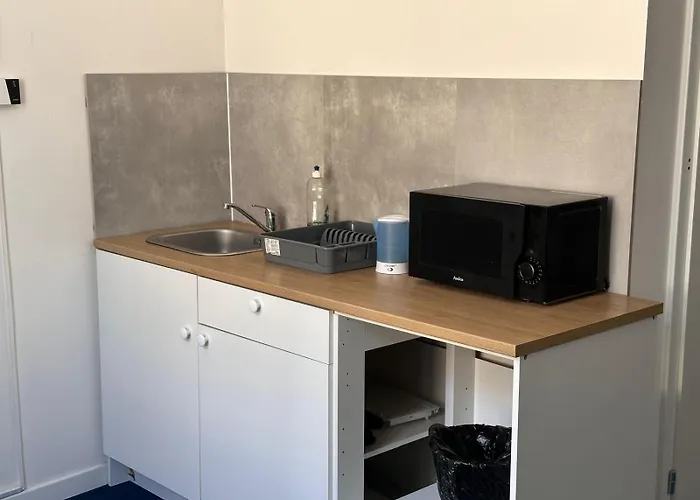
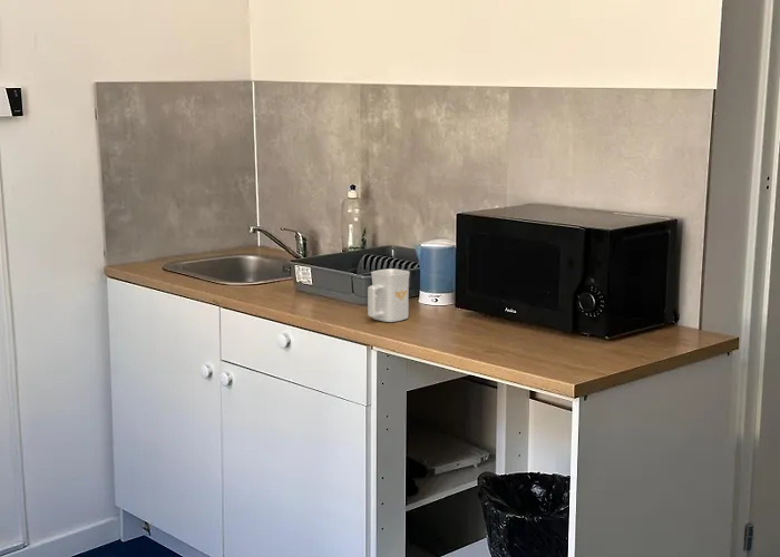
+ mug [367,267,411,323]
